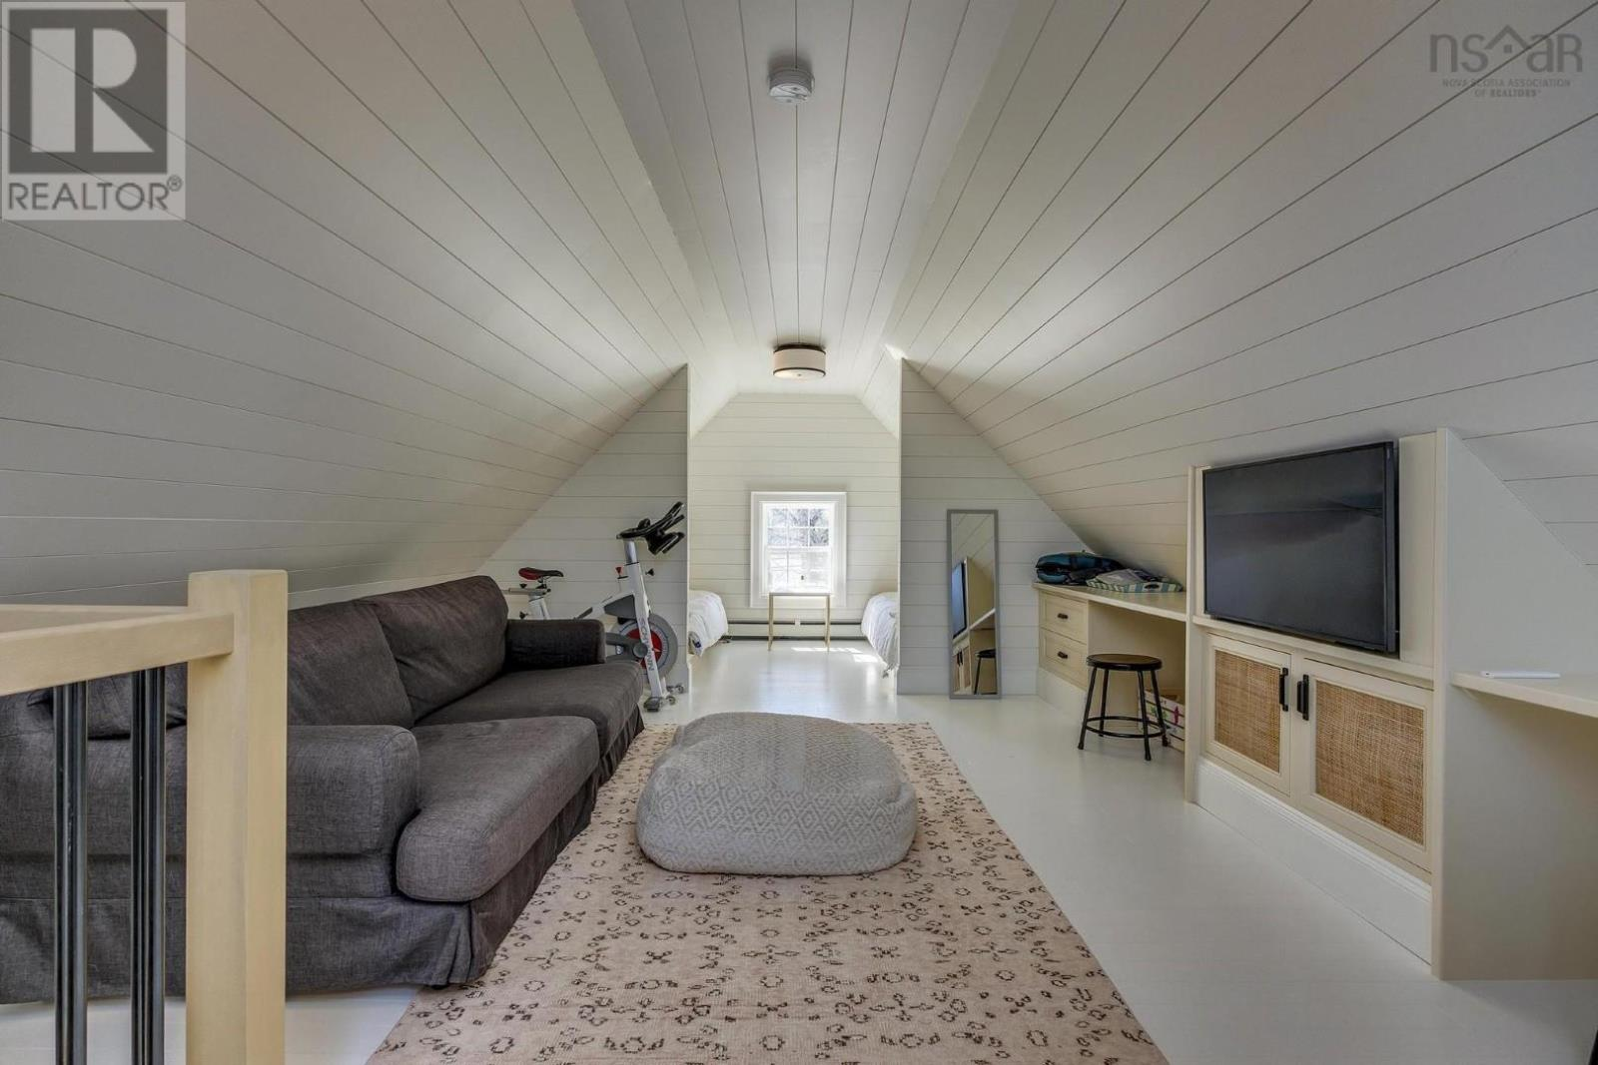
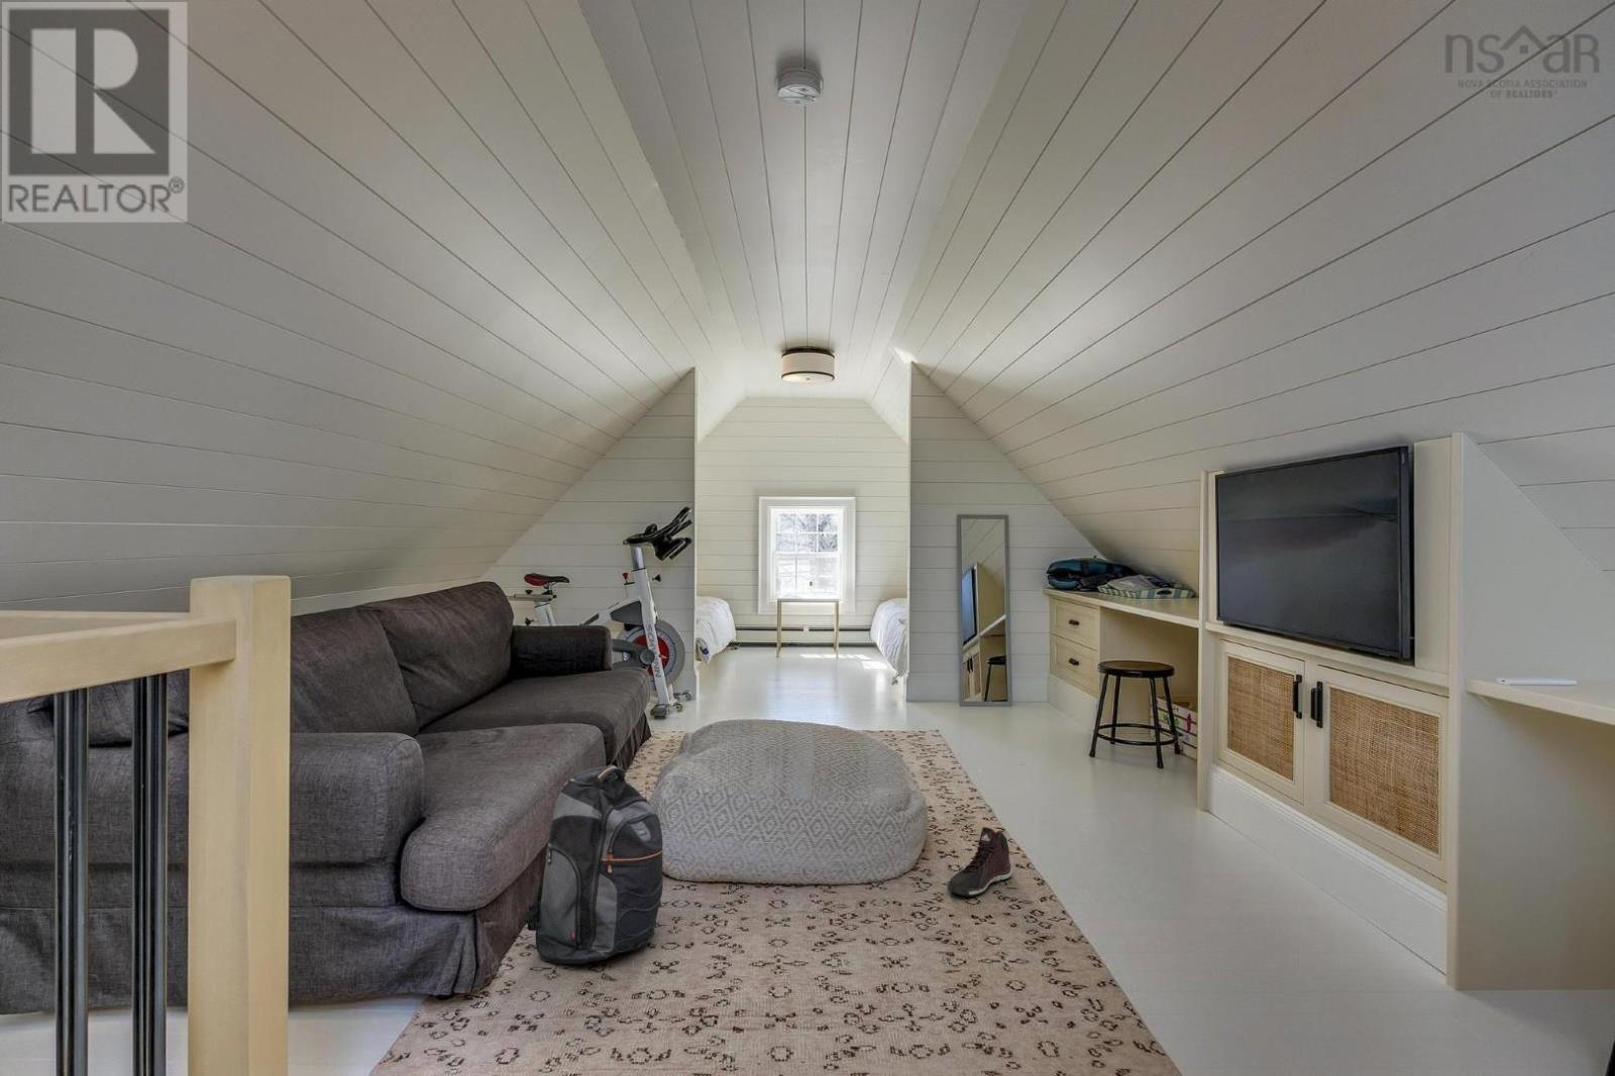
+ sneaker [946,826,1013,897]
+ backpack [523,765,665,966]
